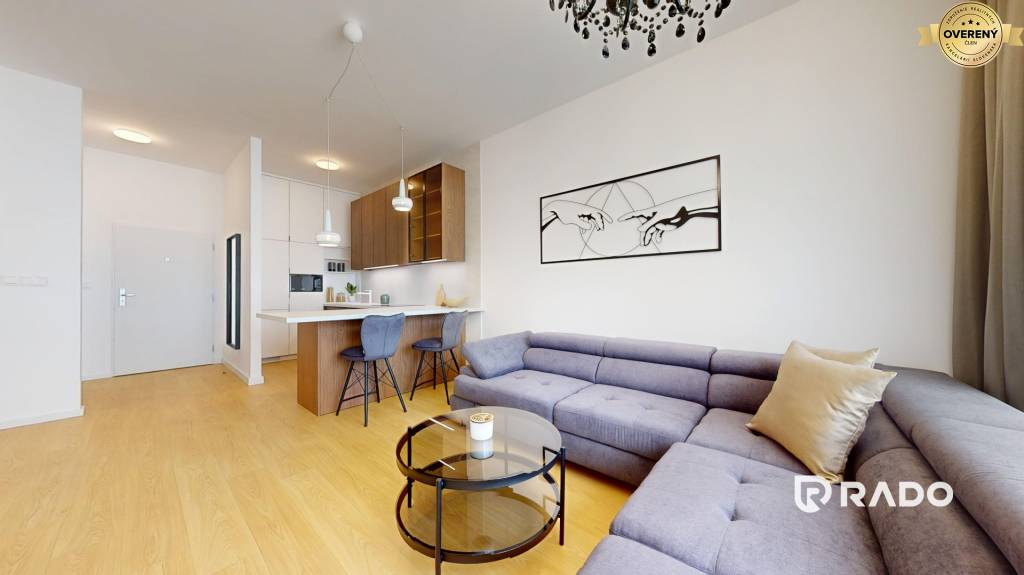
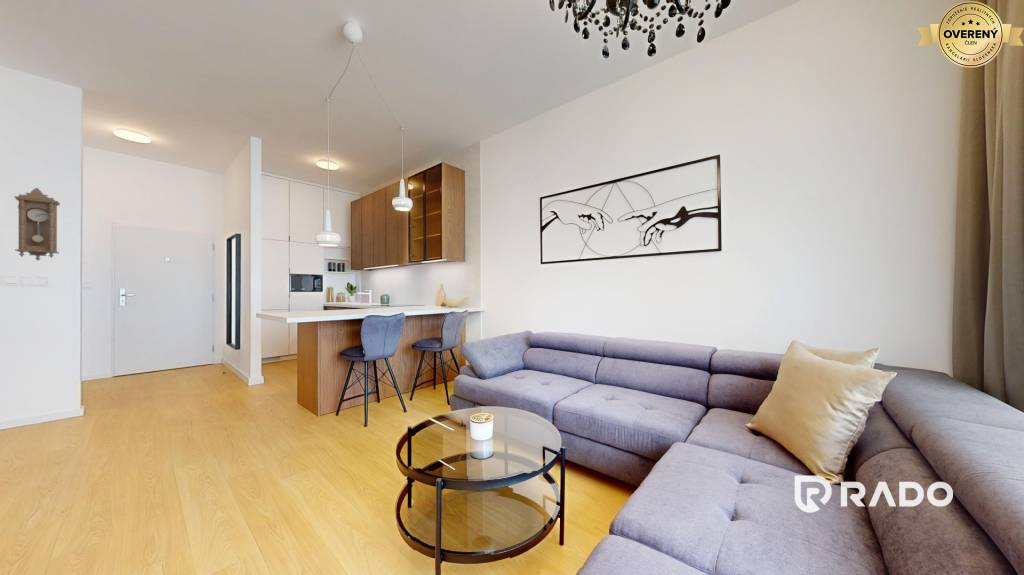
+ pendulum clock [13,187,61,262]
